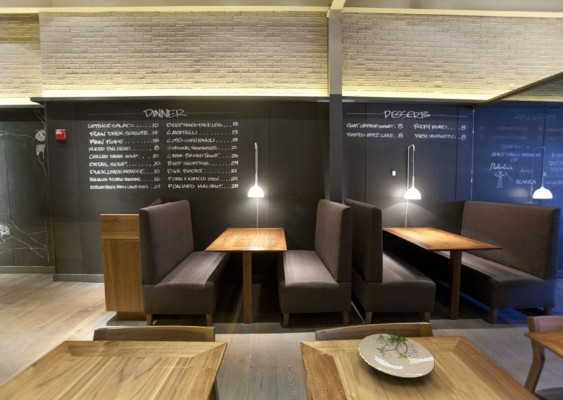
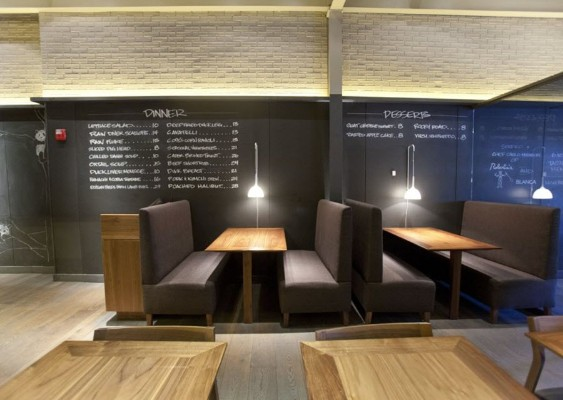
- plate [357,333,436,379]
